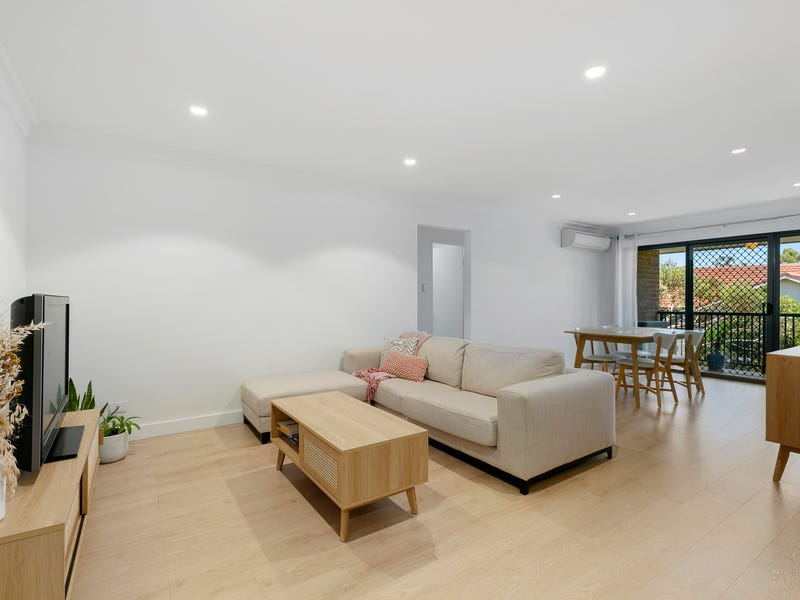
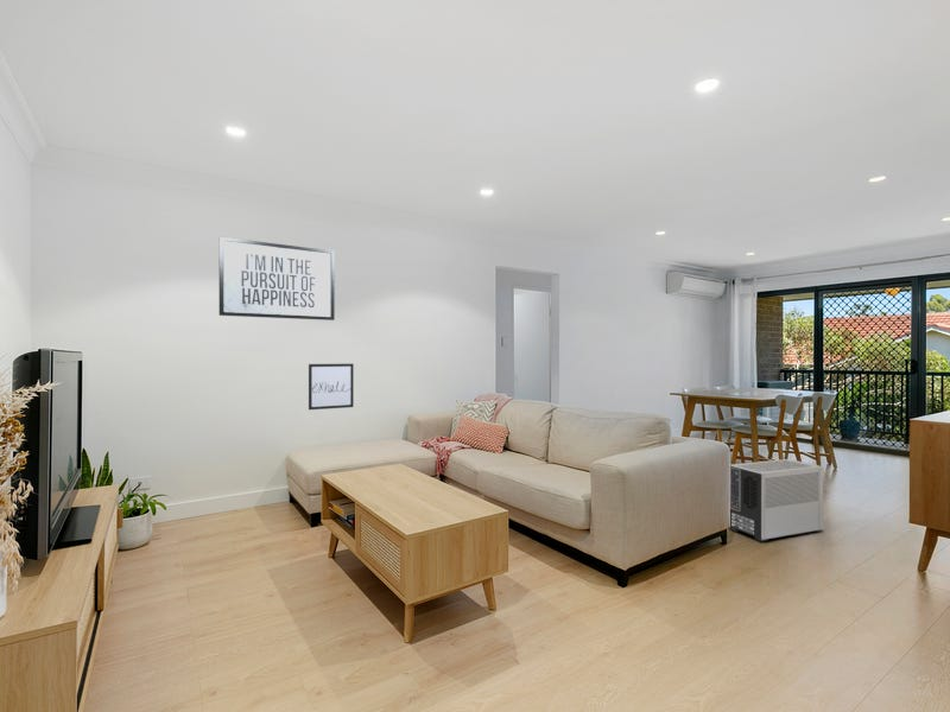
+ wall art [308,363,355,411]
+ air purifier [729,458,824,543]
+ mirror [217,236,336,322]
